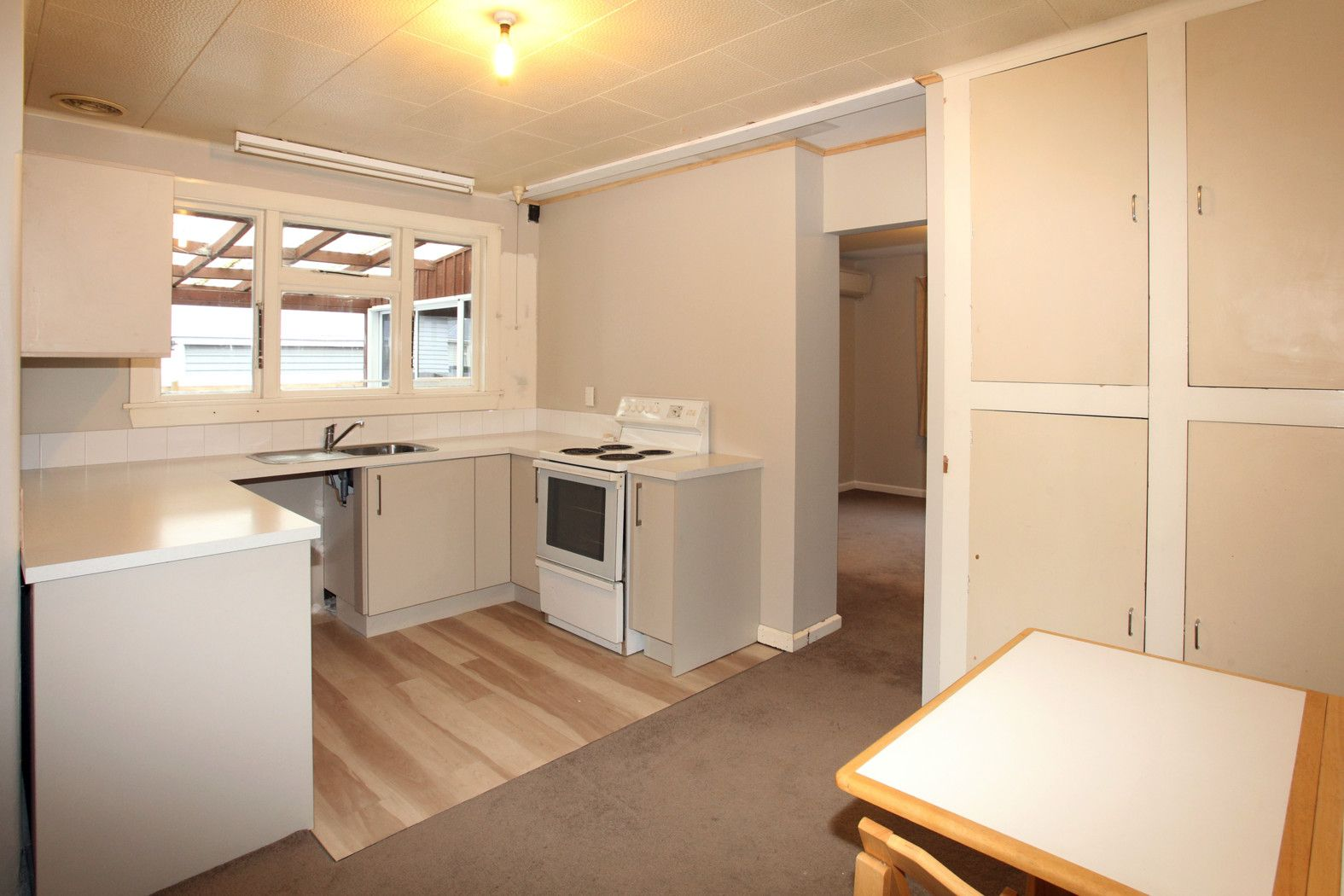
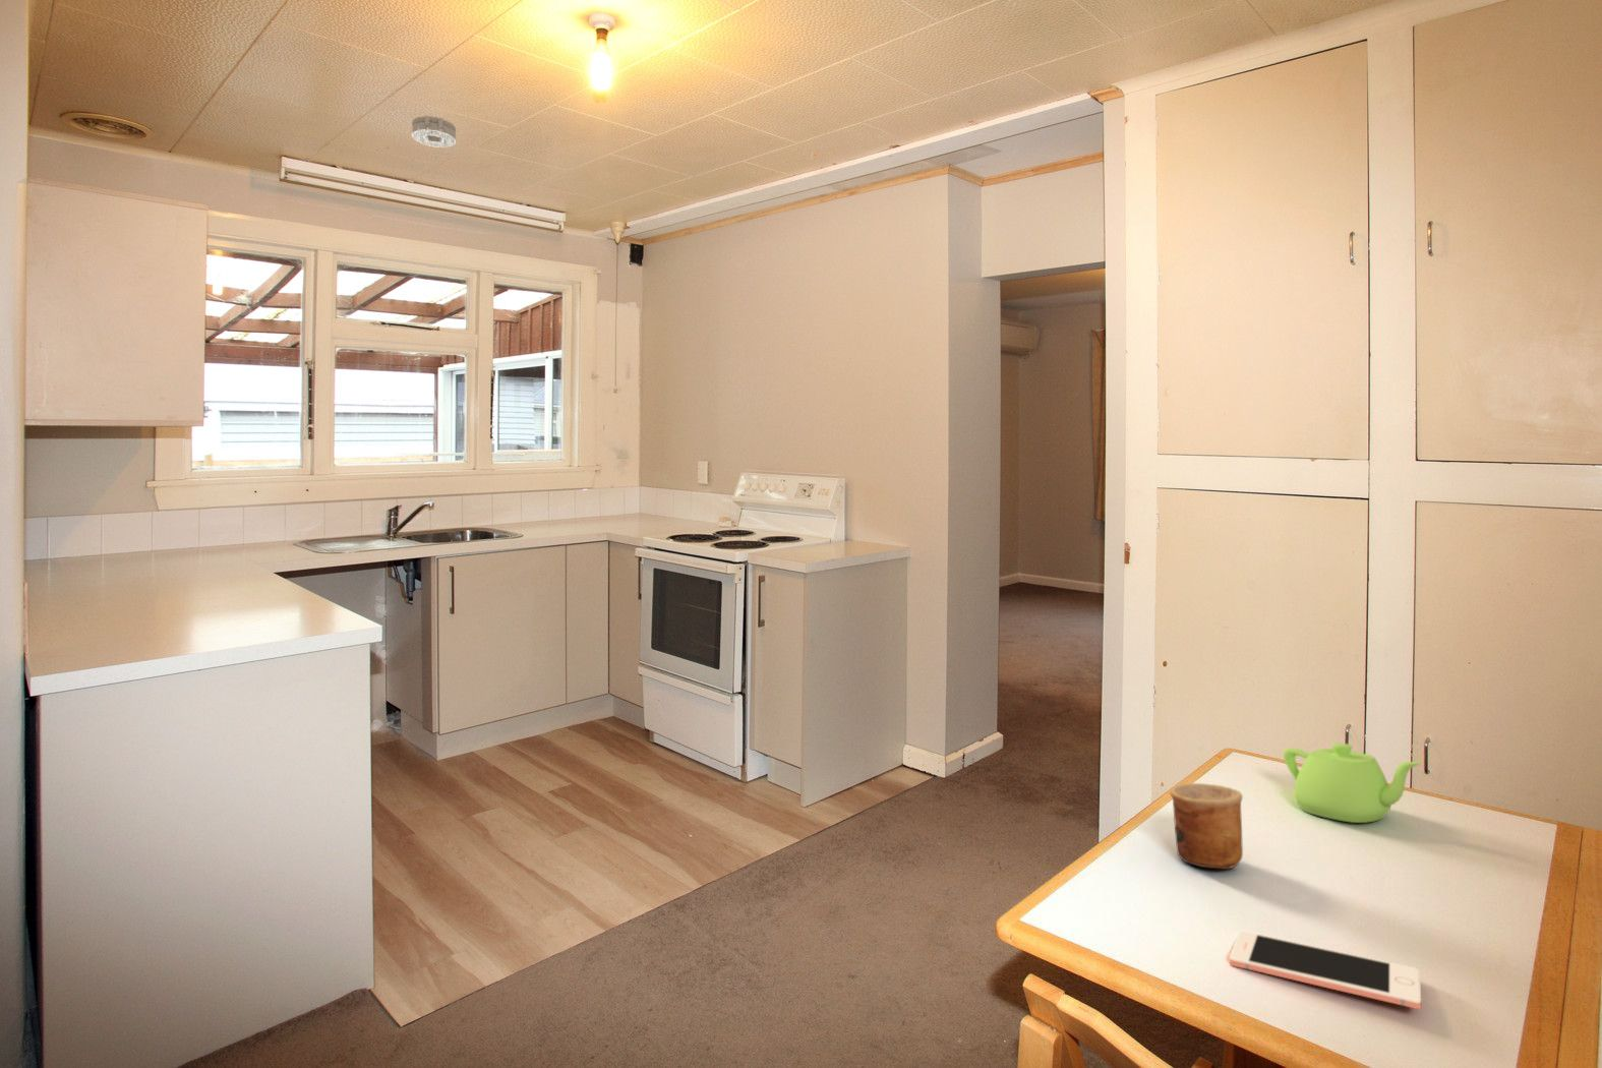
+ cup [1168,782,1244,870]
+ cell phone [1229,931,1422,1010]
+ teapot [1283,743,1422,824]
+ smoke detector [411,114,457,149]
